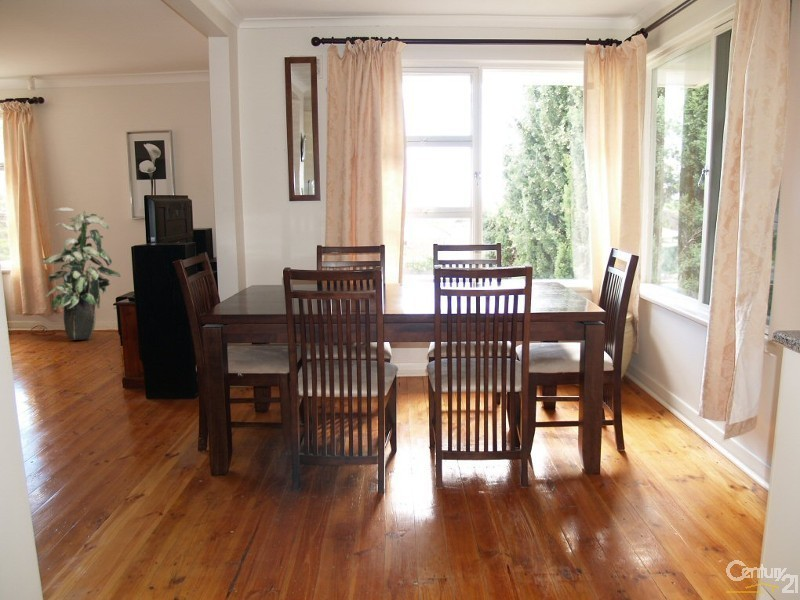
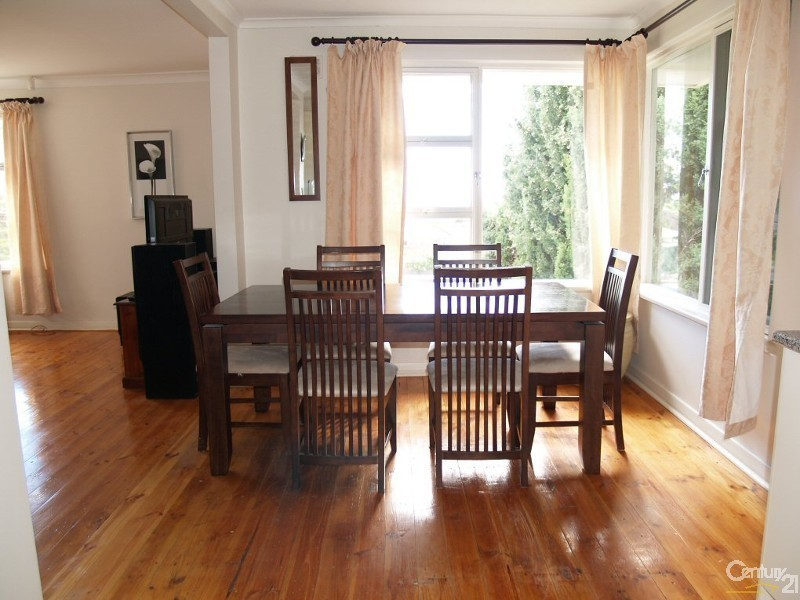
- indoor plant [41,207,122,341]
